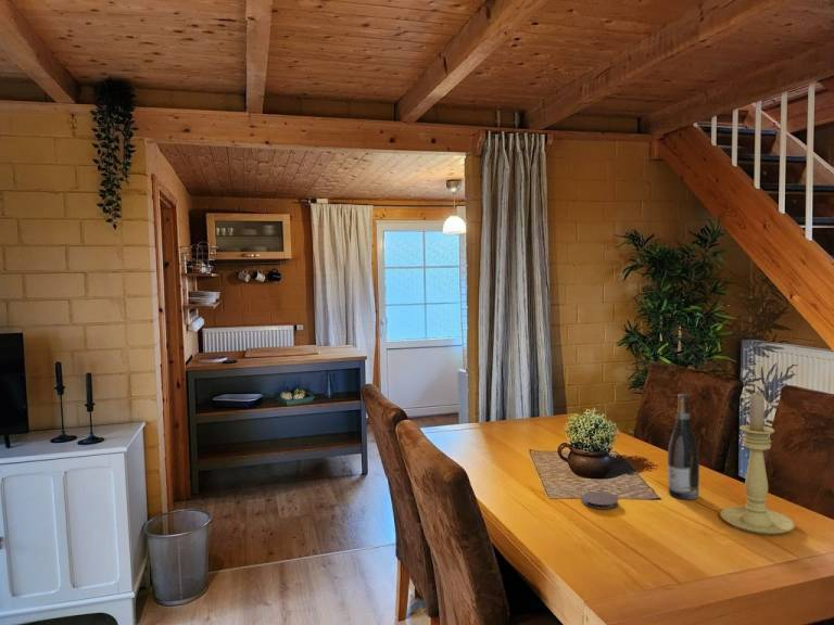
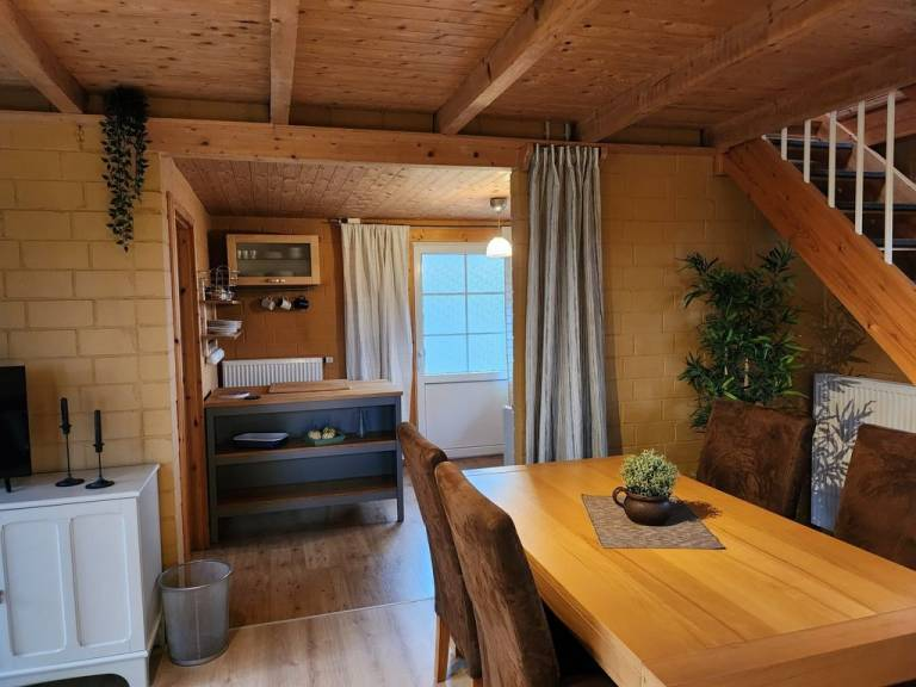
- wine bottle [667,393,700,500]
- coaster [581,490,619,510]
- candle holder [719,390,796,536]
